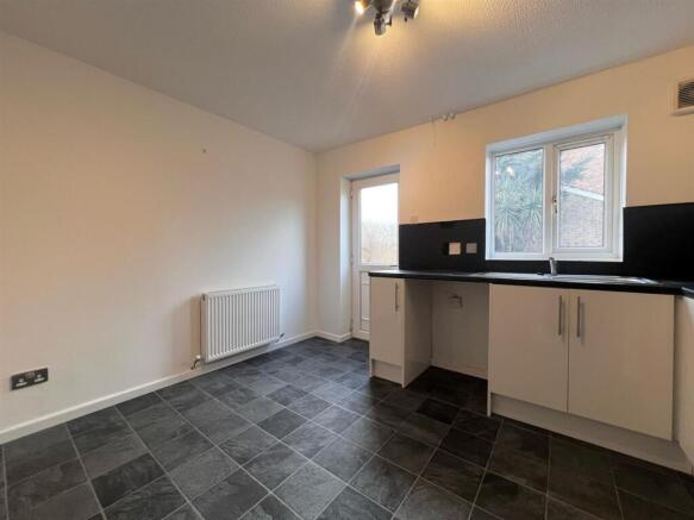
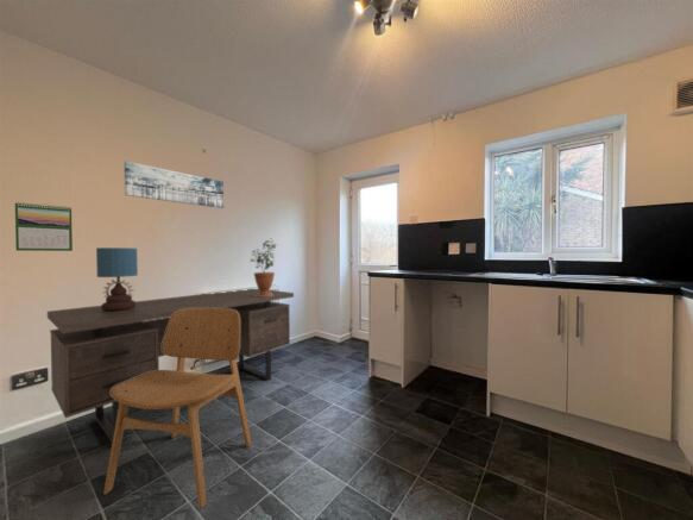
+ desk [46,288,295,444]
+ wall art [124,159,225,209]
+ calendar [14,201,74,252]
+ potted plant [250,239,278,296]
+ dining chair [102,308,253,510]
+ table lamp [95,246,139,312]
